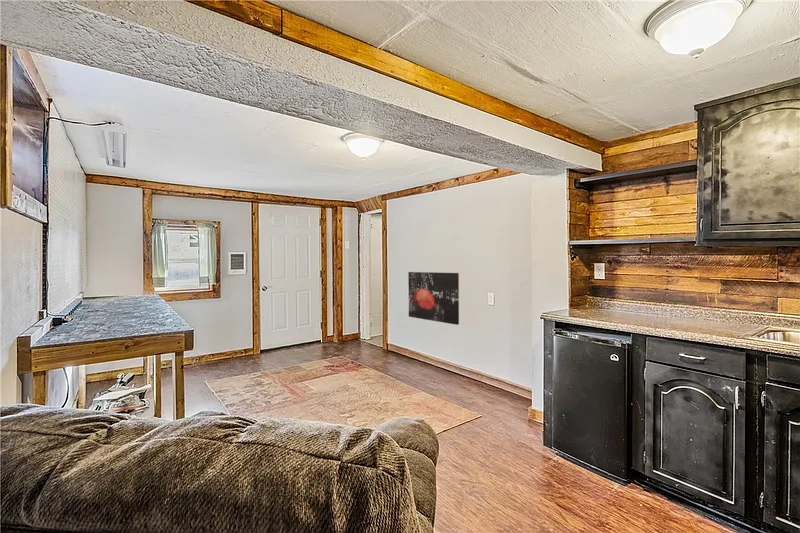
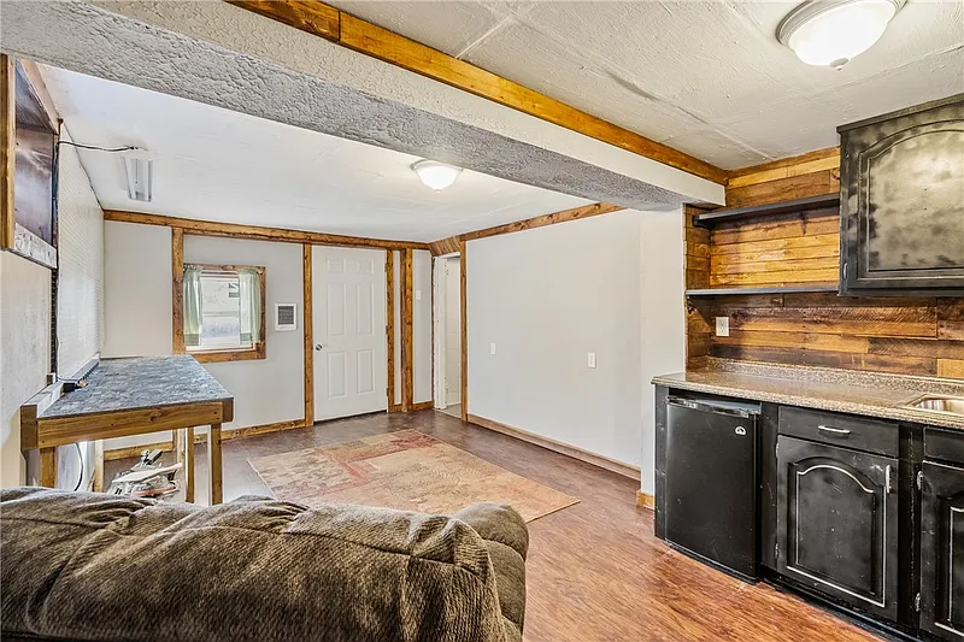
- wall art [407,271,460,326]
